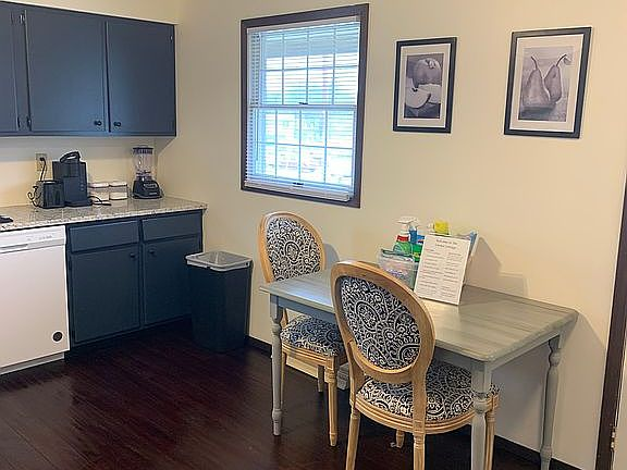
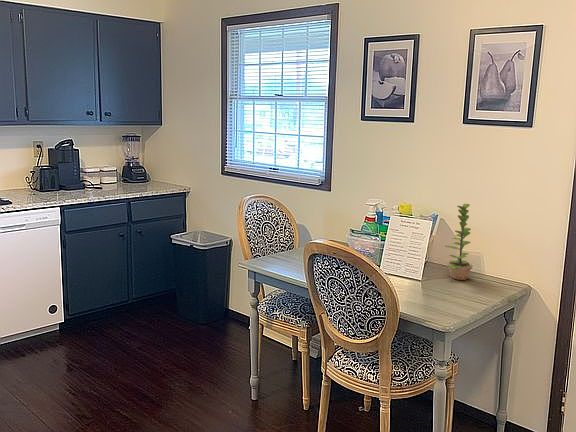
+ plant [444,203,473,281]
